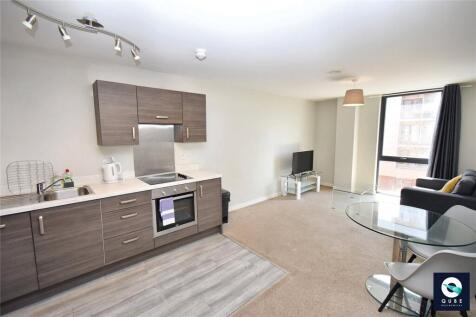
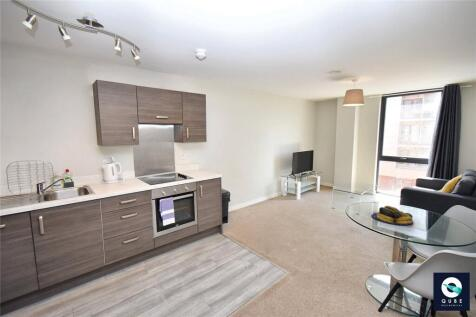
+ fruit bowl [371,205,415,226]
